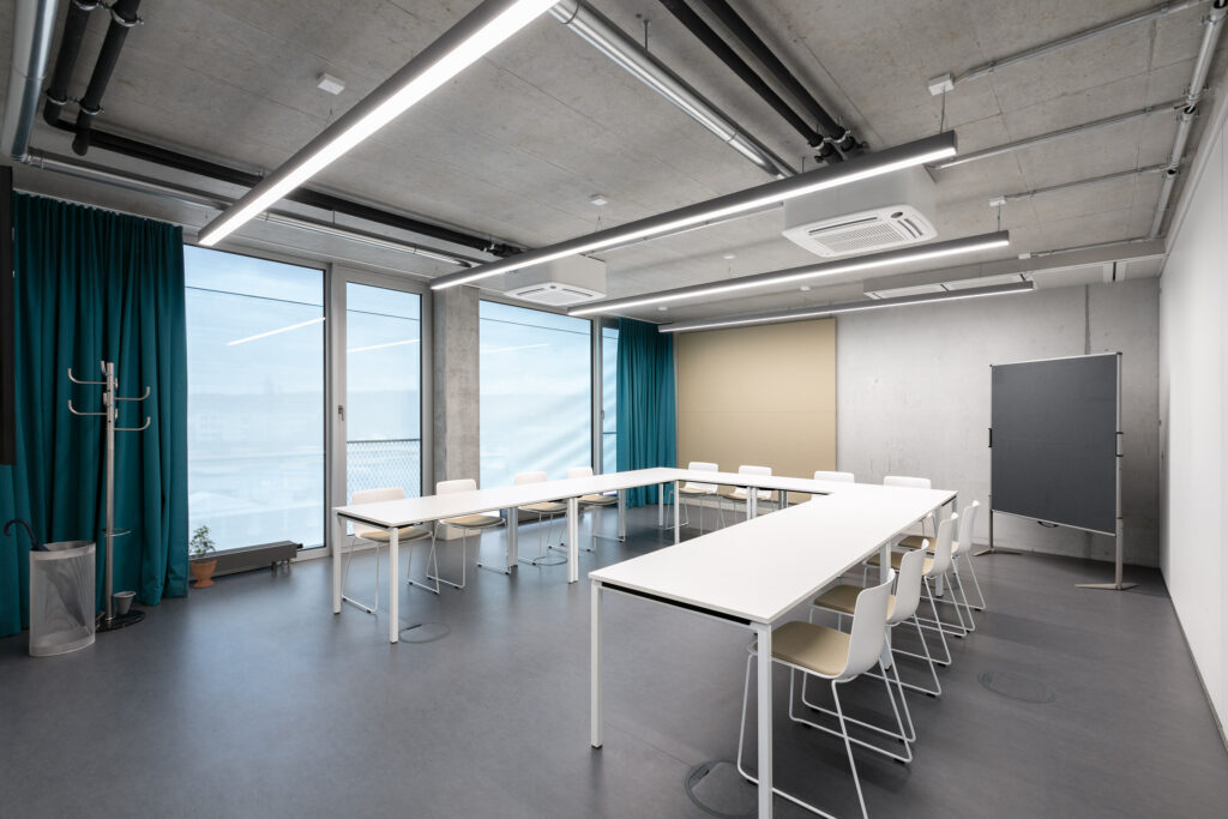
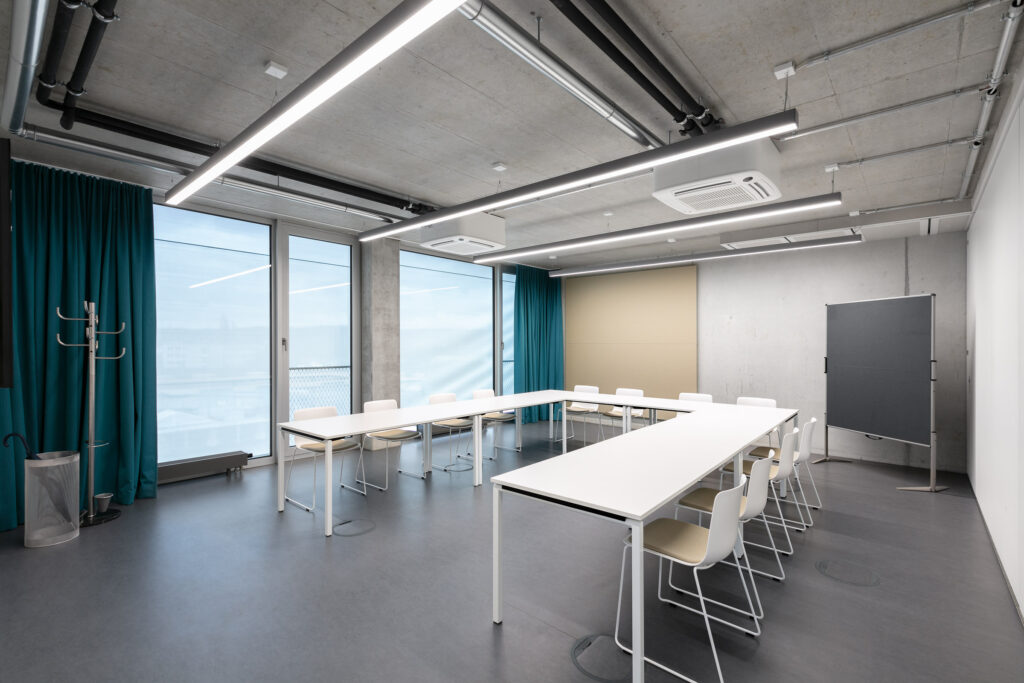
- potted plant [188,523,217,589]
